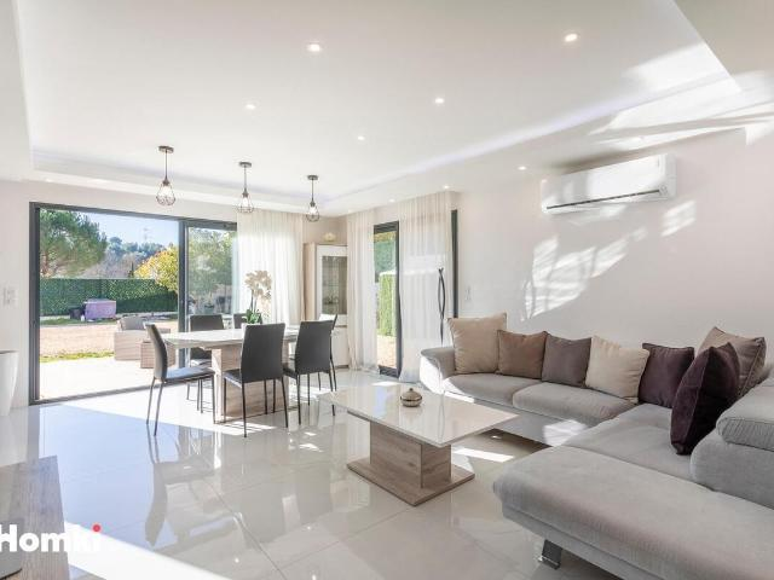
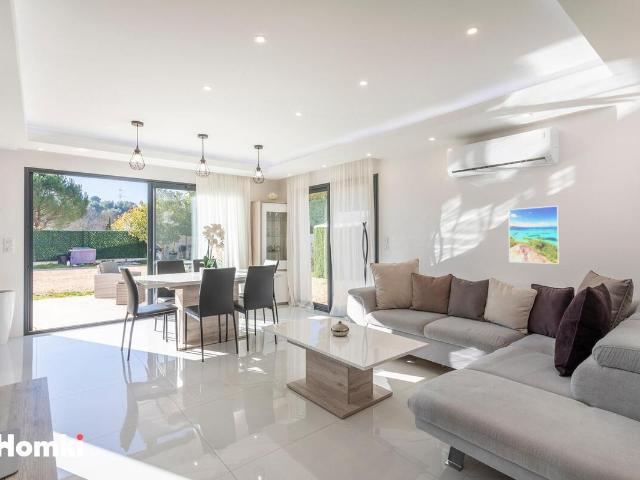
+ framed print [508,205,561,265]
